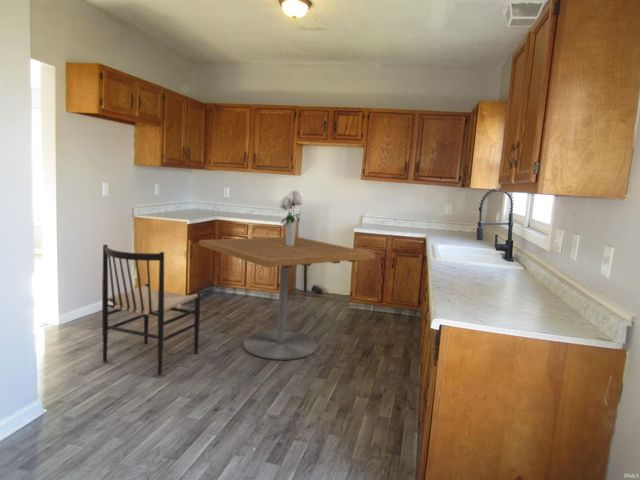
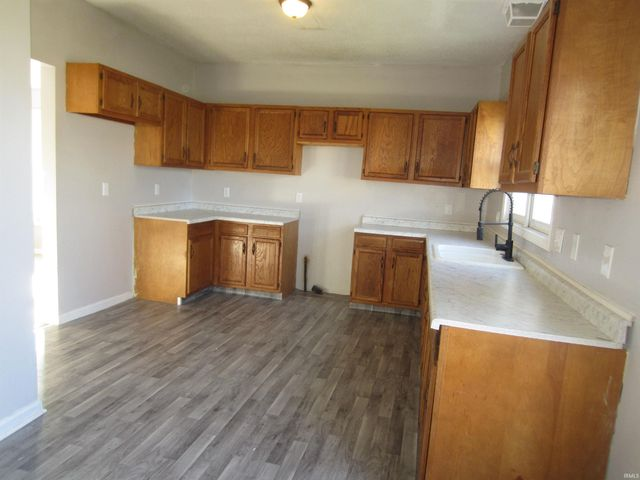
- bouquet [278,189,304,246]
- chair [101,244,201,376]
- dining table [198,236,376,361]
